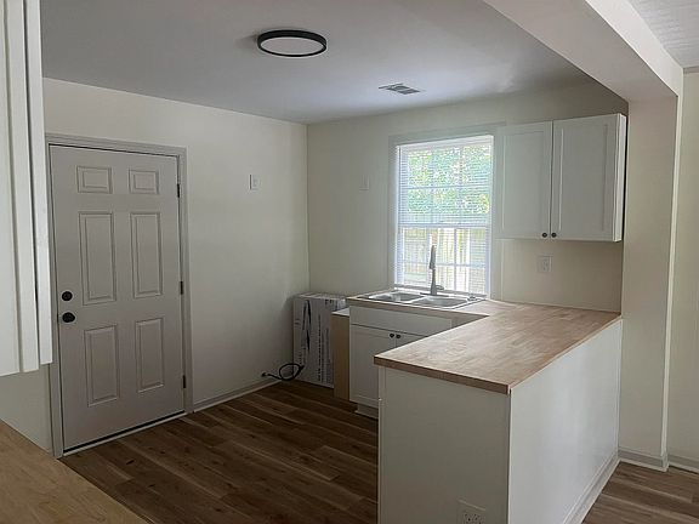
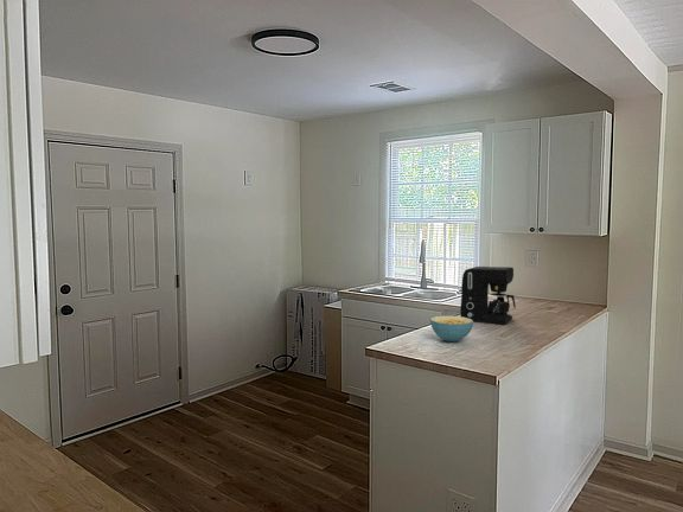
+ cereal bowl [429,315,474,343]
+ coffee maker [459,265,517,326]
